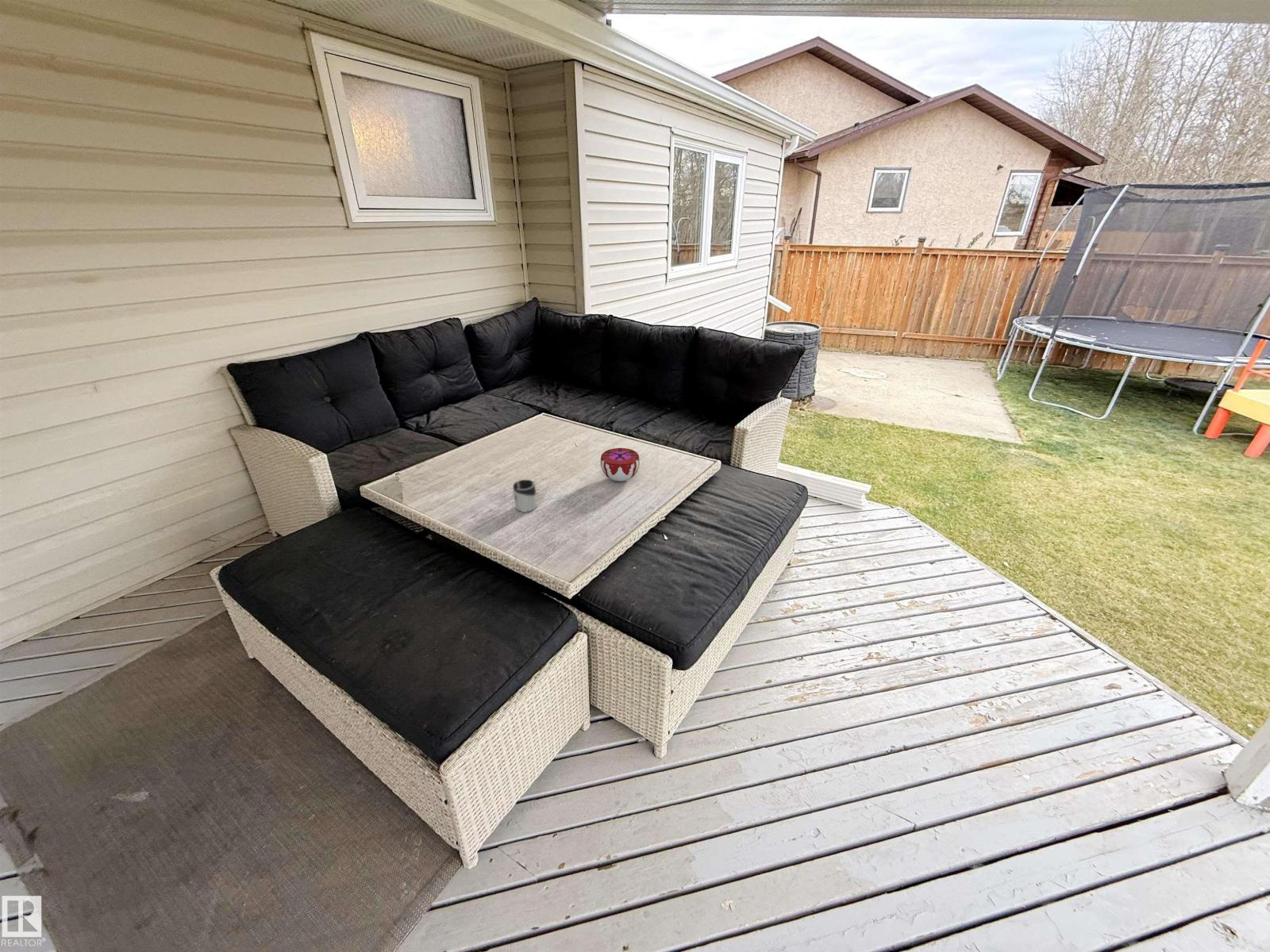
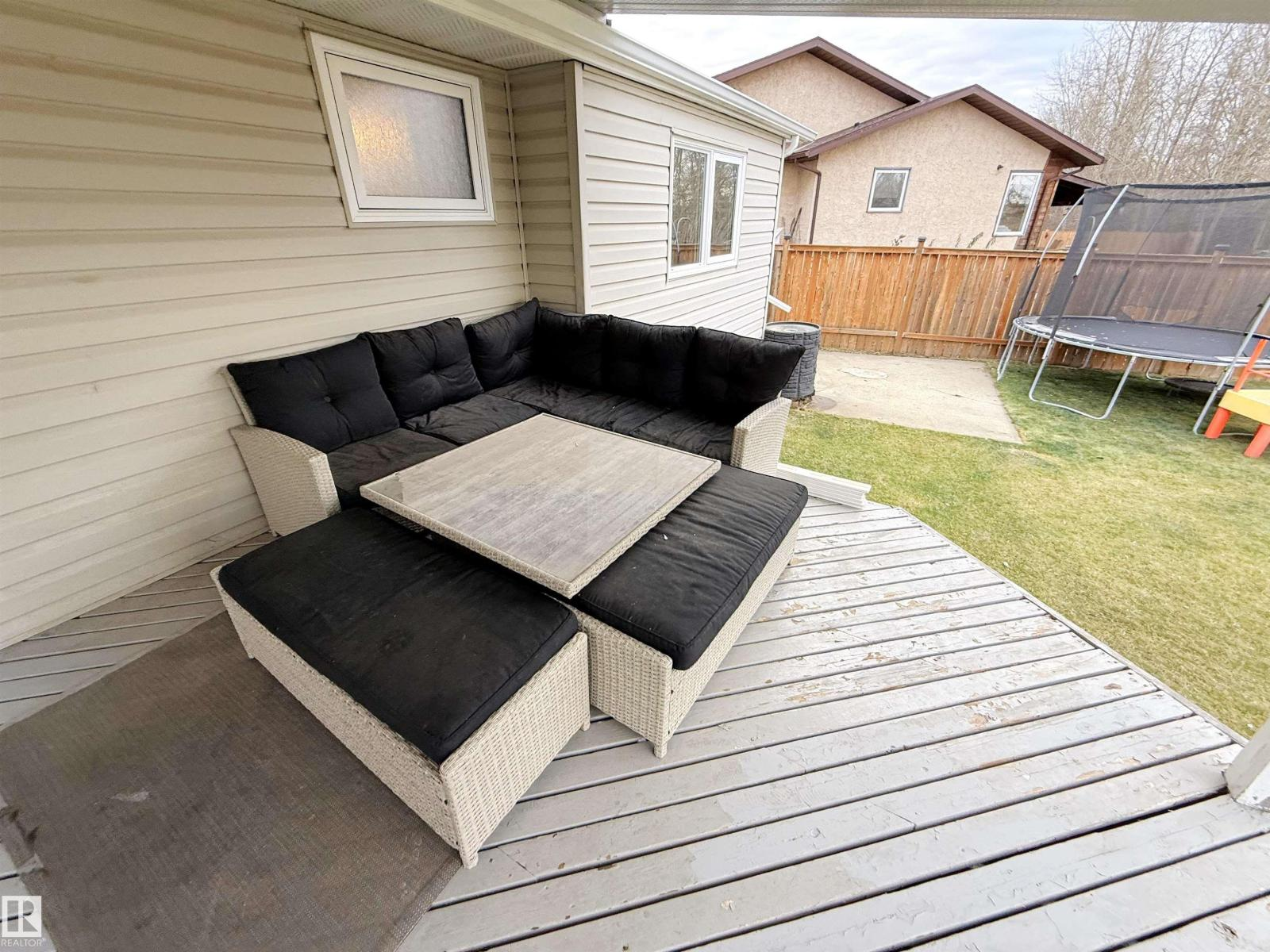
- decorative bowl [600,447,641,482]
- cup [512,479,537,513]
